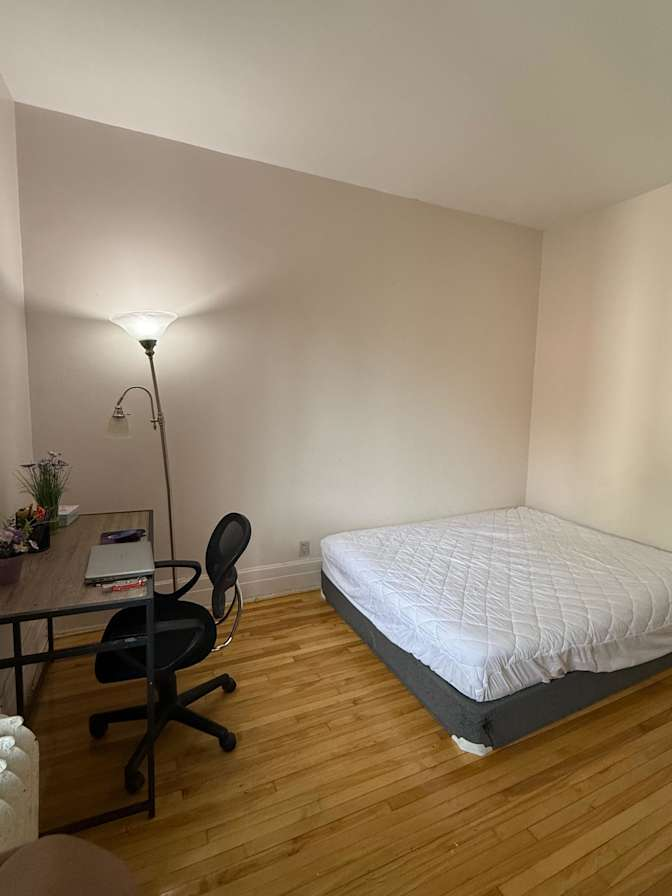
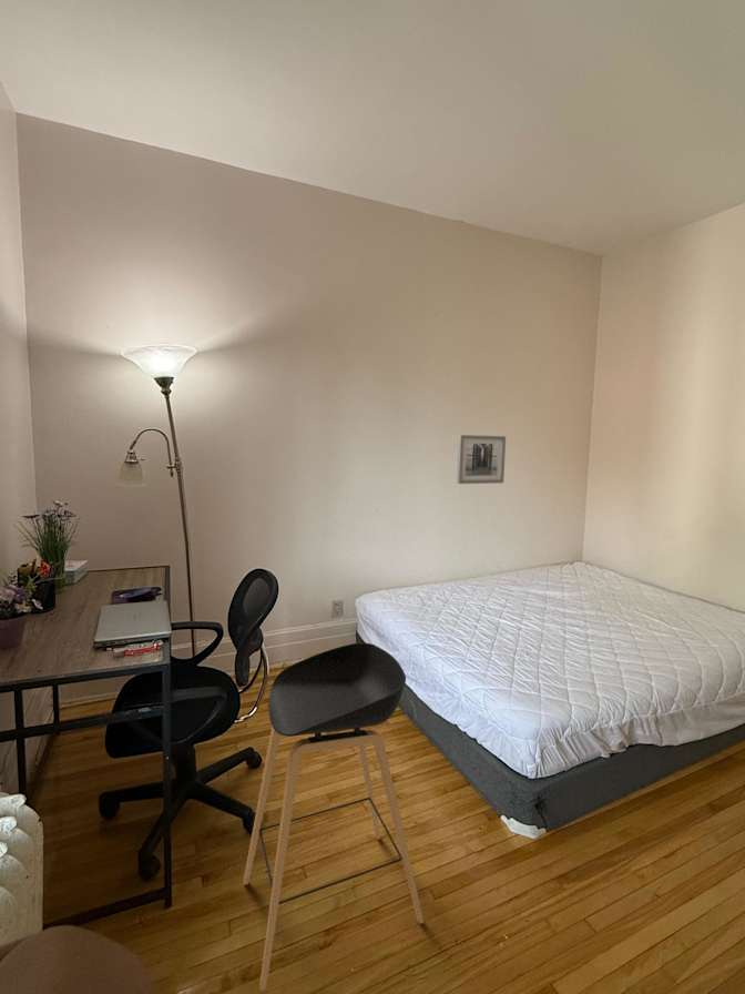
+ wall art [456,434,507,485]
+ stool [243,642,425,992]
